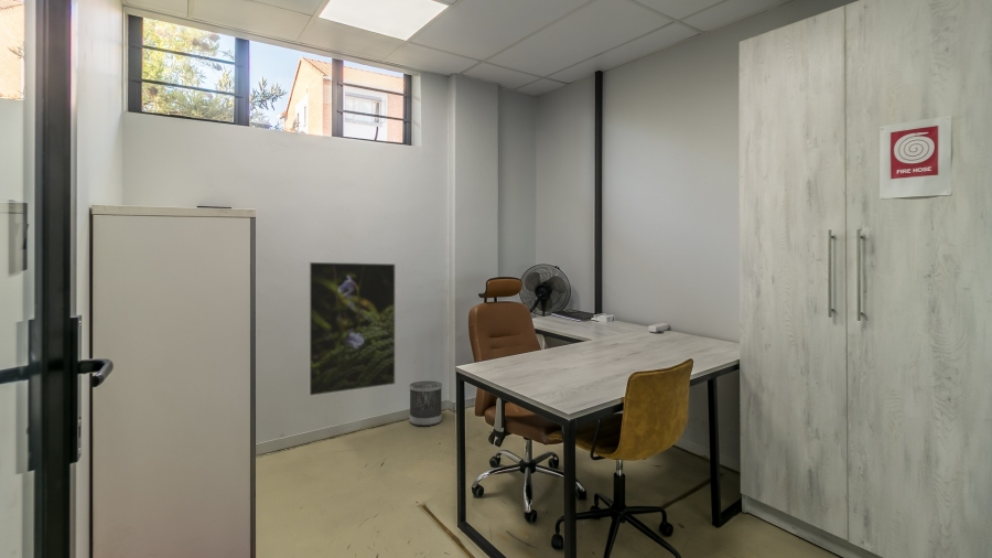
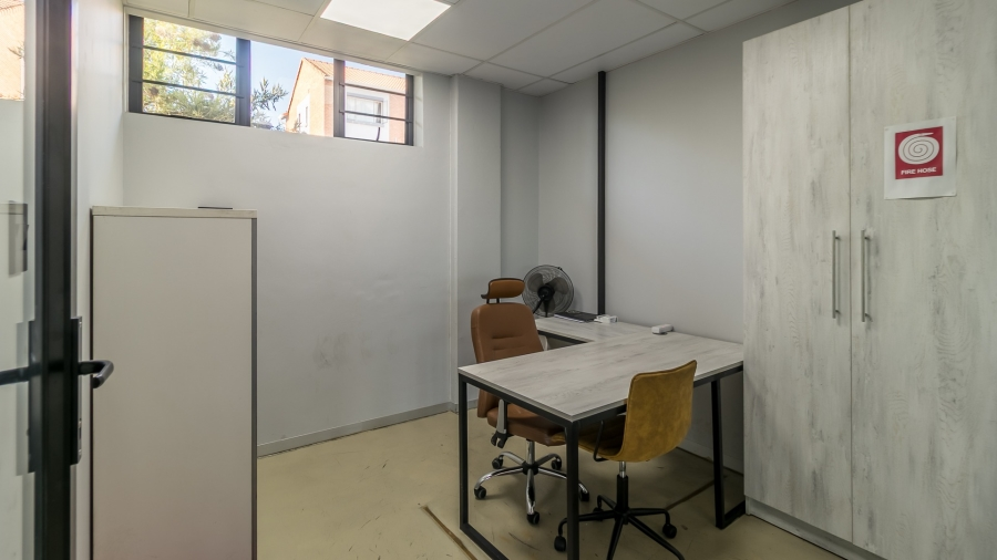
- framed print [308,261,397,397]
- wastebasket [409,379,443,427]
